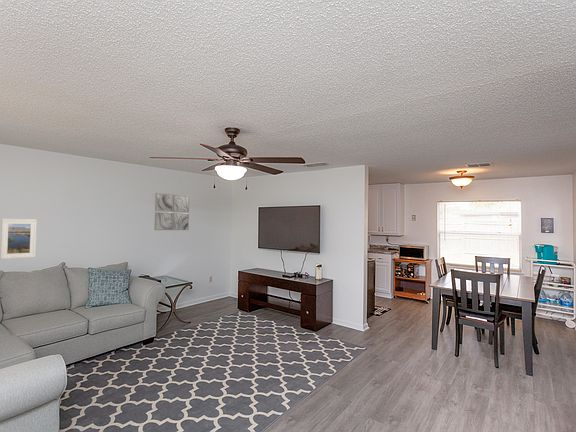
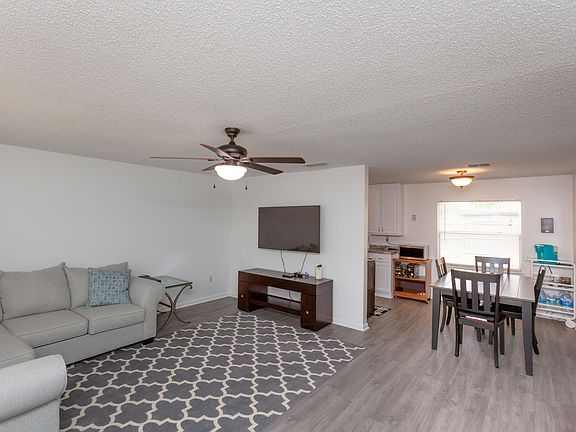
- wall art [154,192,190,231]
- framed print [0,218,38,260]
